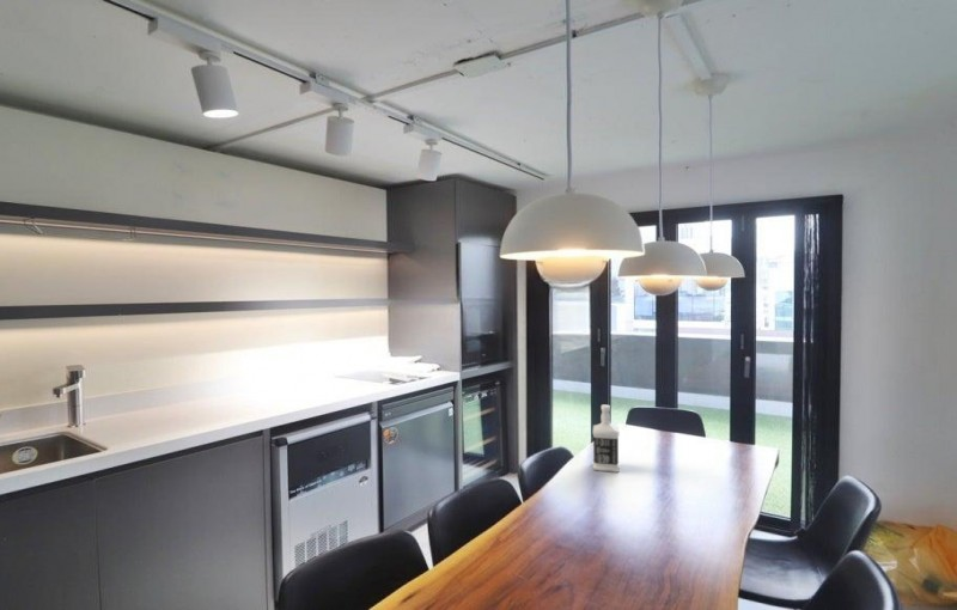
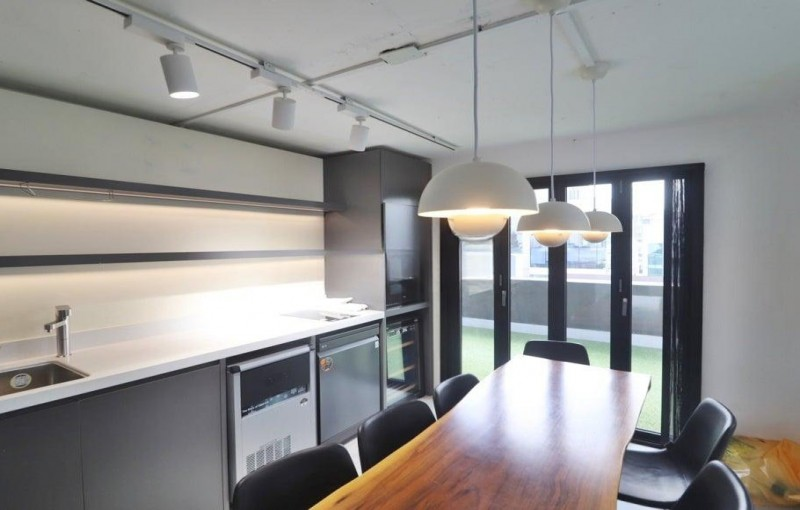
- bottle [592,404,621,474]
